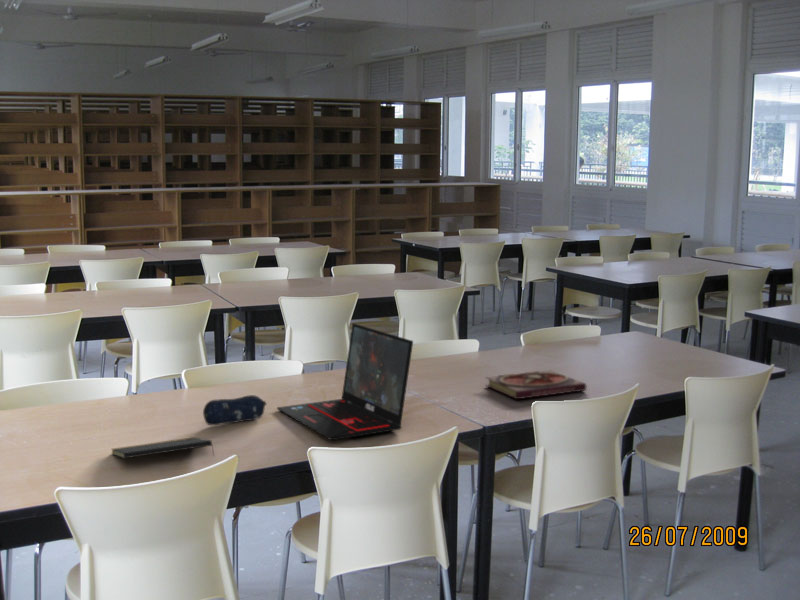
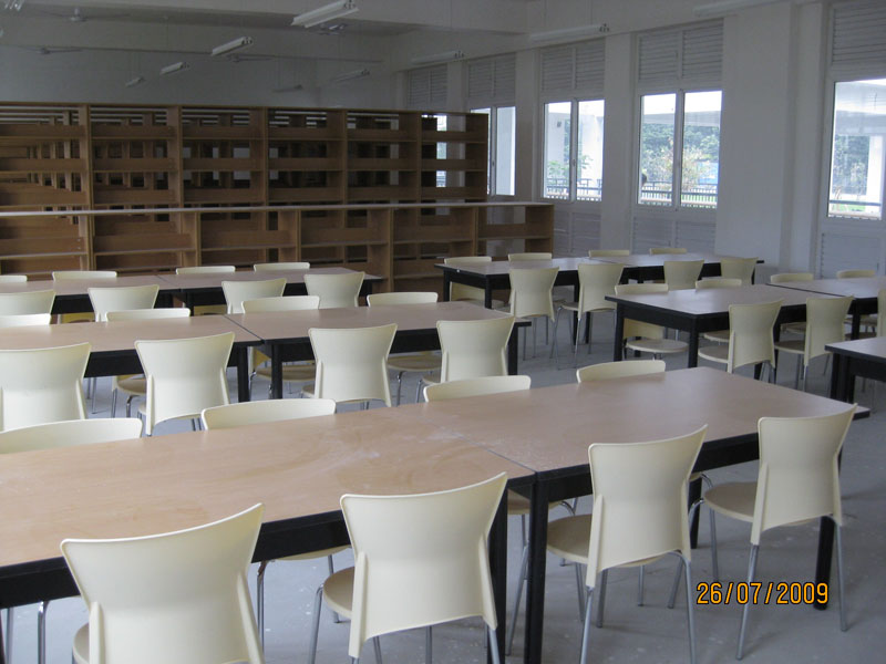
- laptop [276,322,414,441]
- pencil case [202,394,267,426]
- book [484,370,587,400]
- notepad [110,436,216,460]
